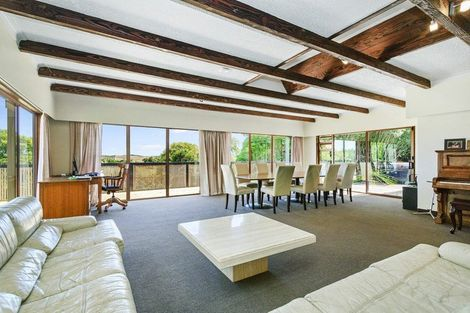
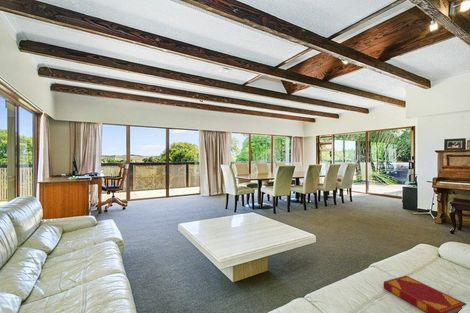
+ hardback book [383,275,467,313]
